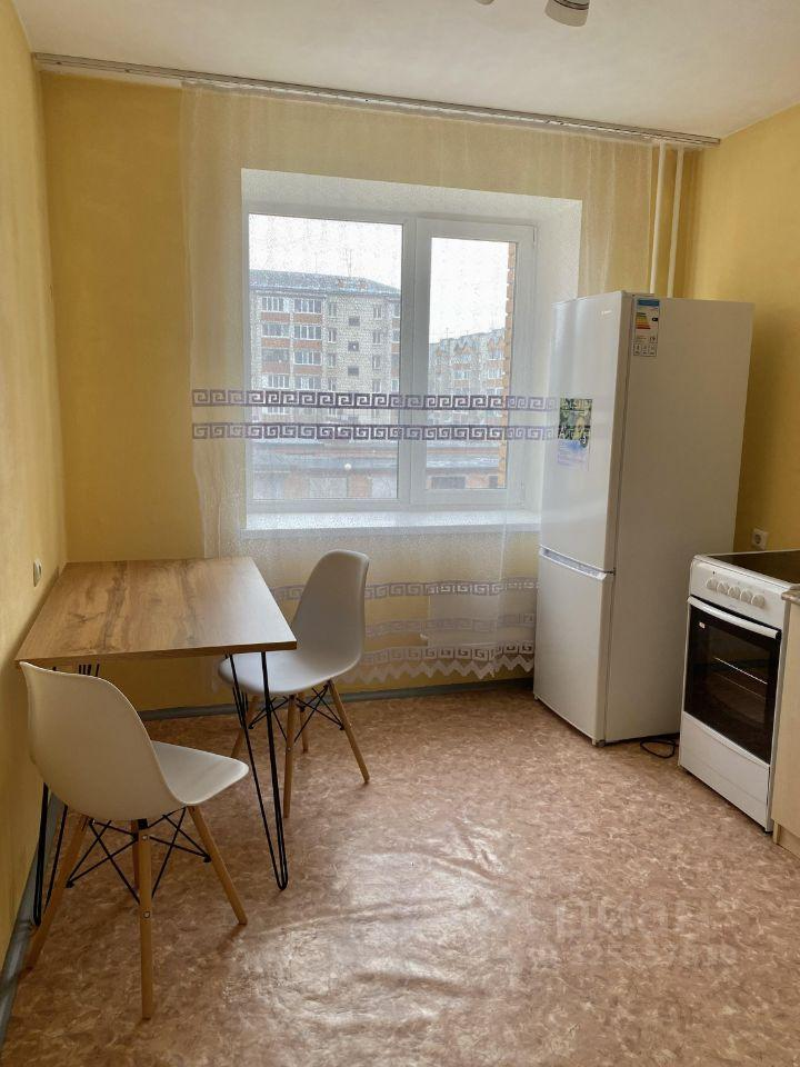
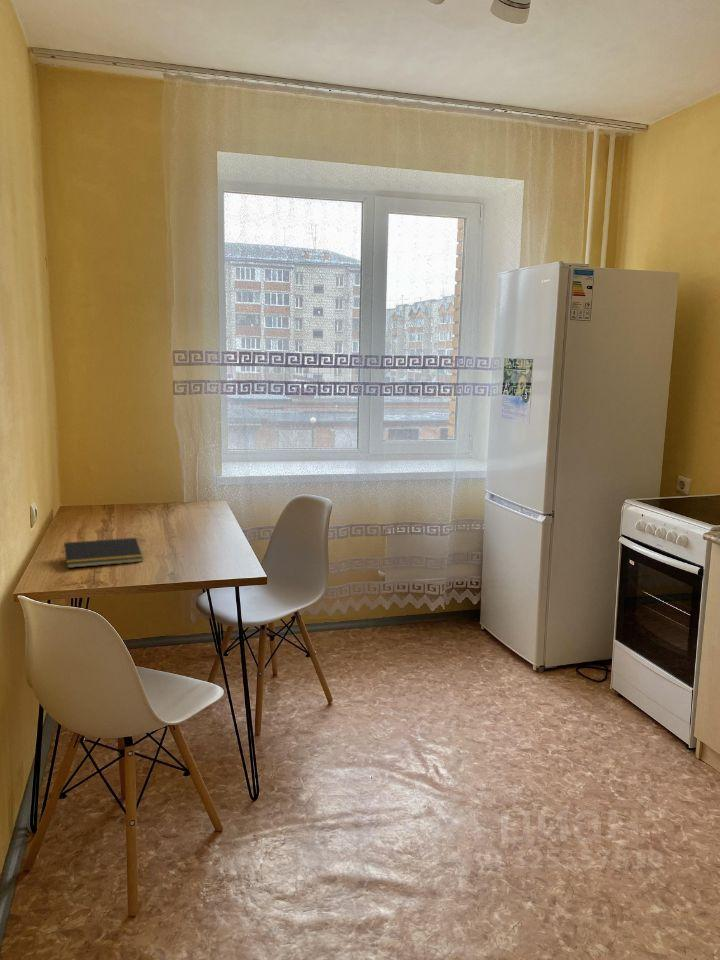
+ notepad [62,537,144,569]
